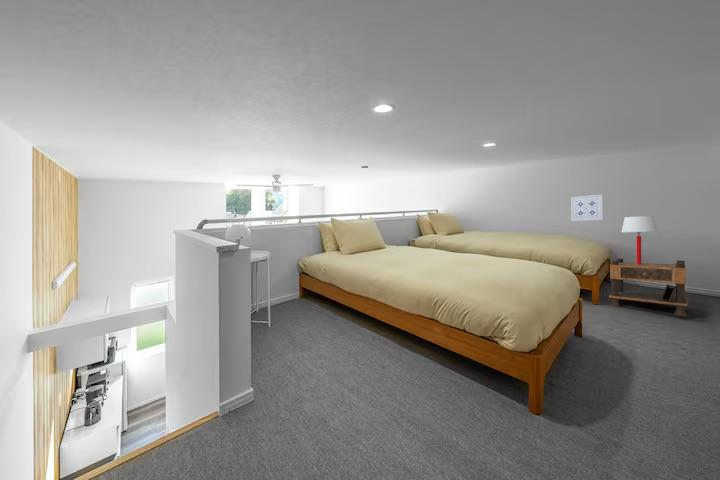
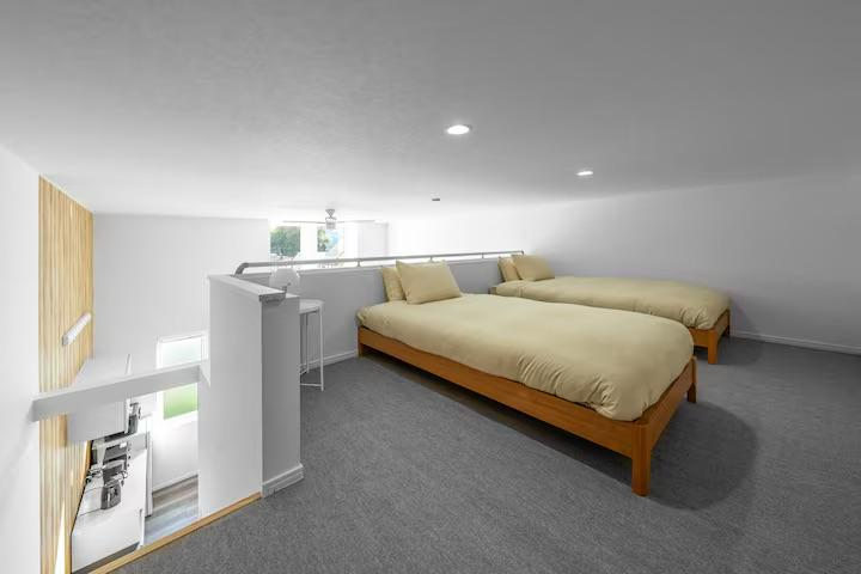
- wall art [570,193,604,222]
- table lamp [621,215,658,264]
- nightstand [608,257,689,317]
